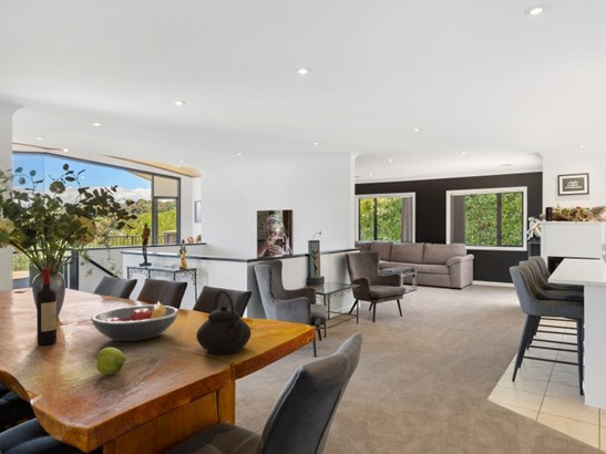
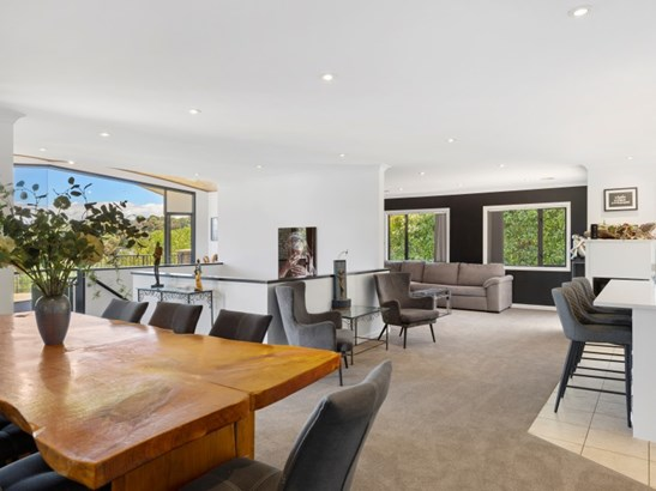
- teapot [195,289,253,355]
- fruit bowl [90,300,181,342]
- apple [93,347,127,375]
- wine bottle [35,267,58,347]
